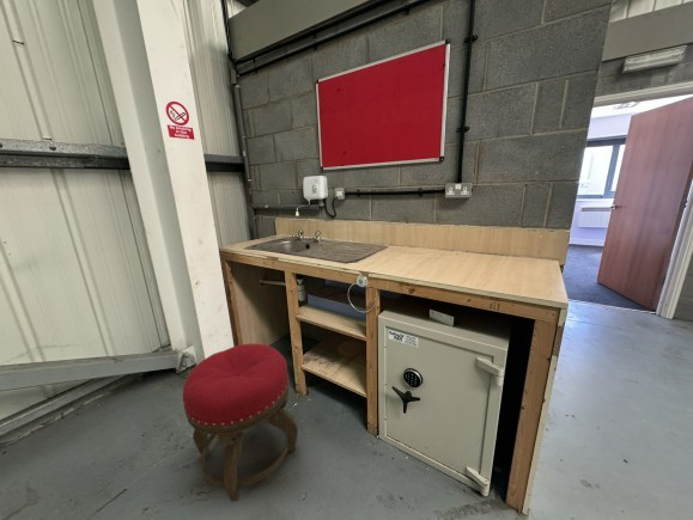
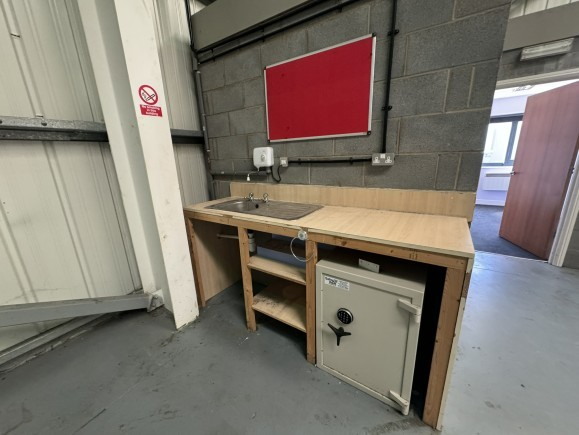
- stool [182,343,299,502]
